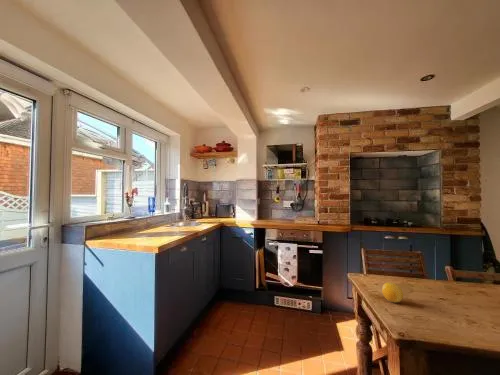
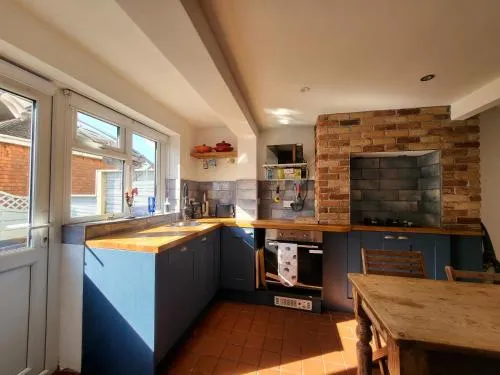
- fruit [381,281,404,303]
